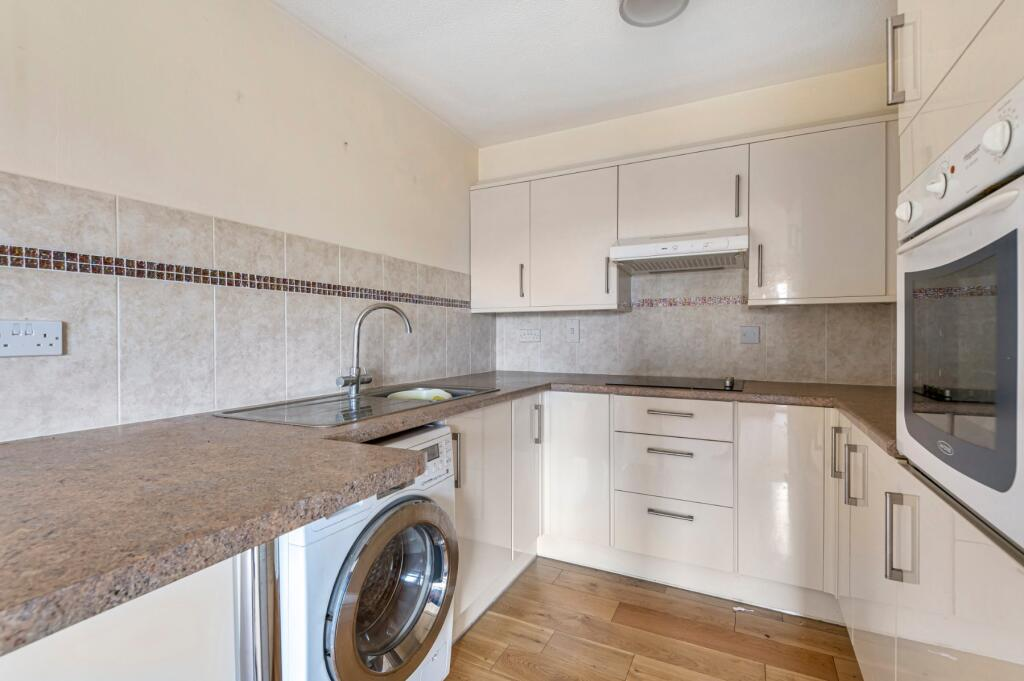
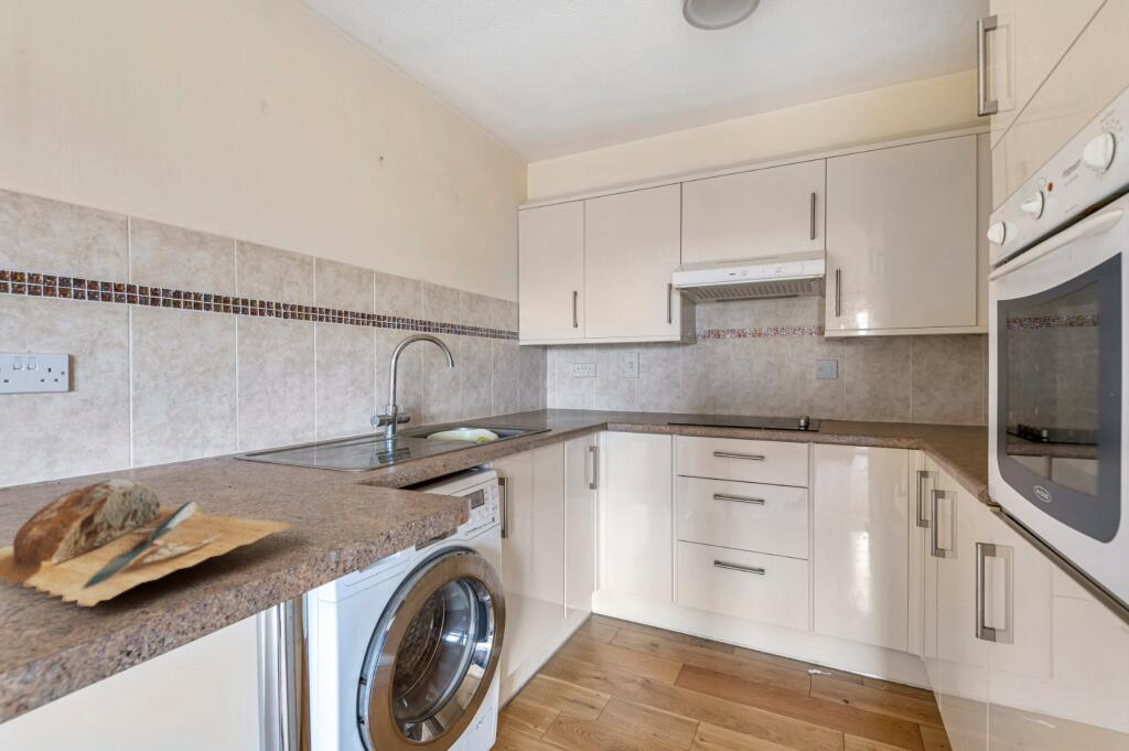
+ chopping board [0,479,295,609]
